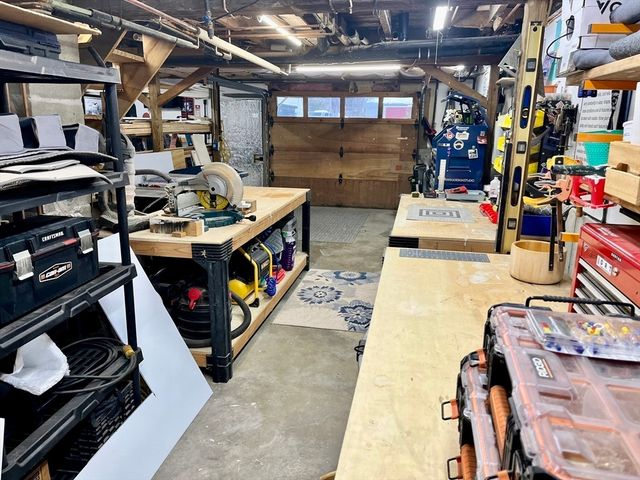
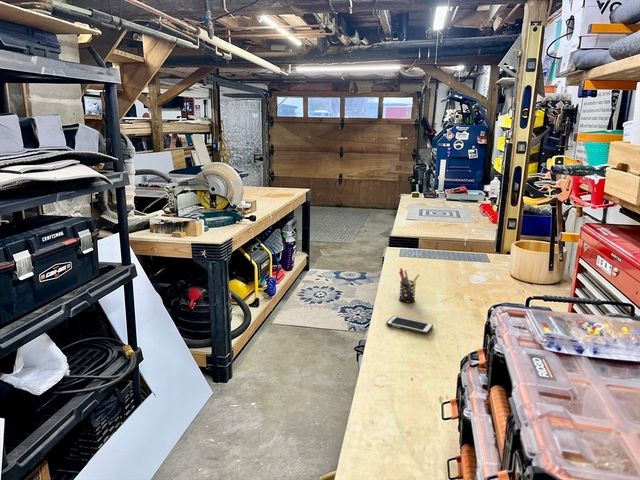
+ cell phone [385,315,434,335]
+ pen holder [398,267,420,303]
